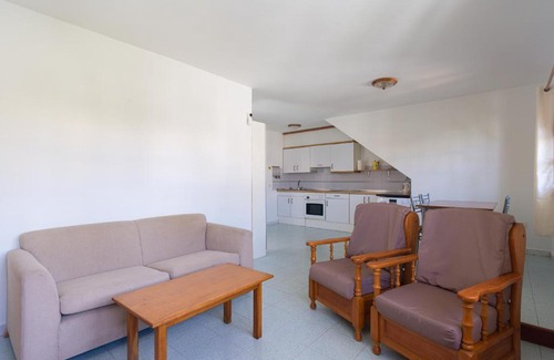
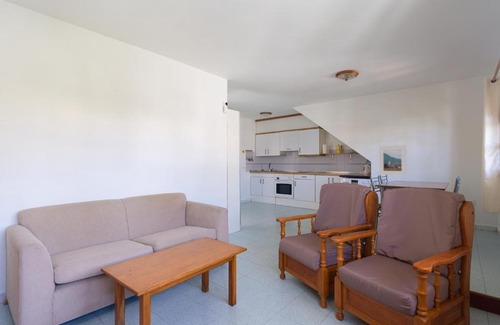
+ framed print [378,144,407,176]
